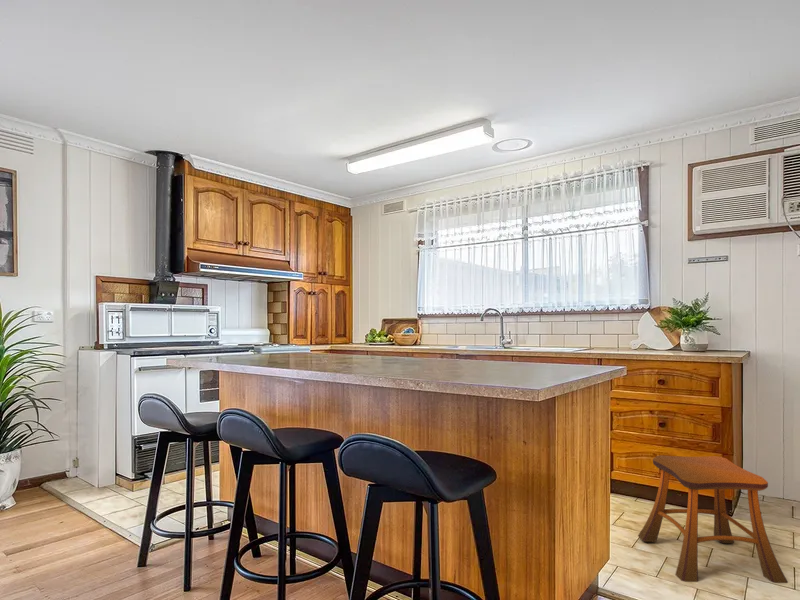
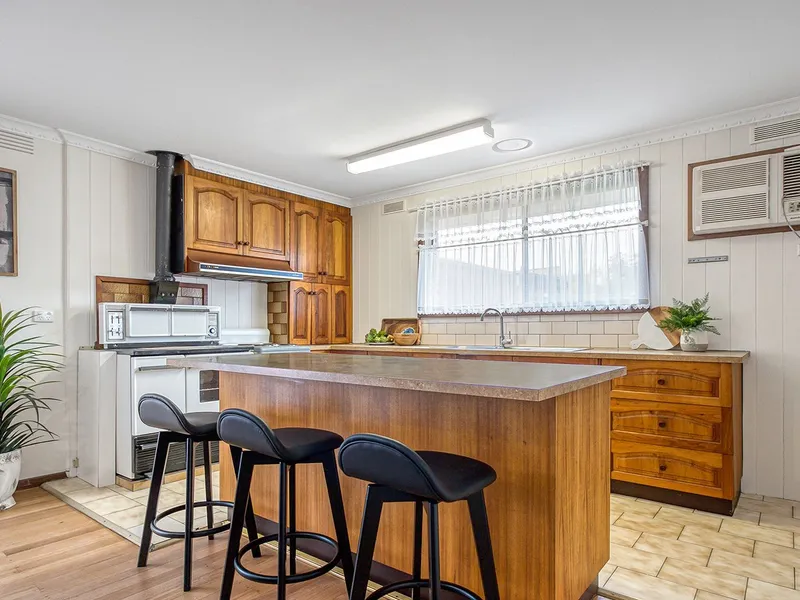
- stool [637,455,789,584]
